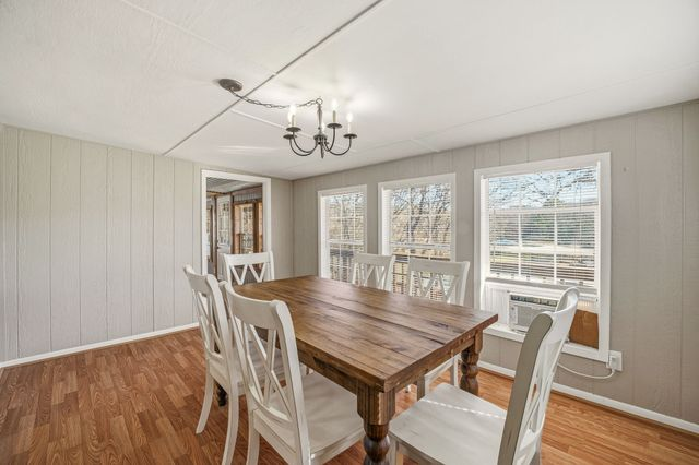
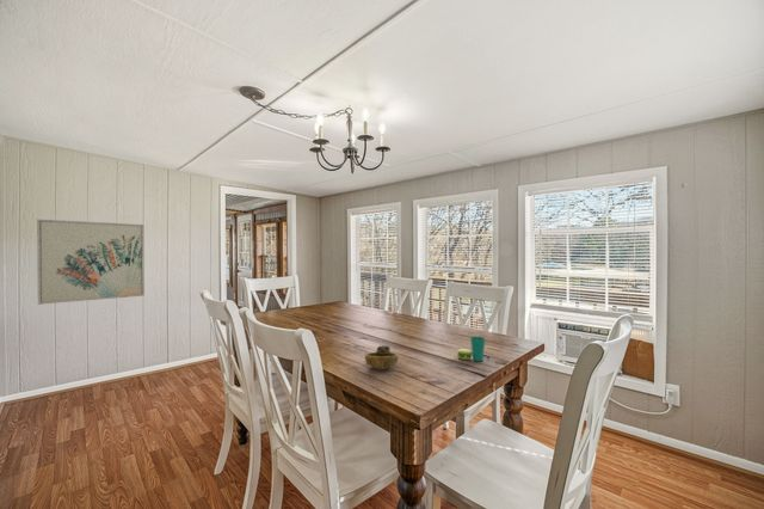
+ cup [456,336,486,362]
+ decorative bowl [363,344,400,370]
+ wall art [36,219,146,306]
